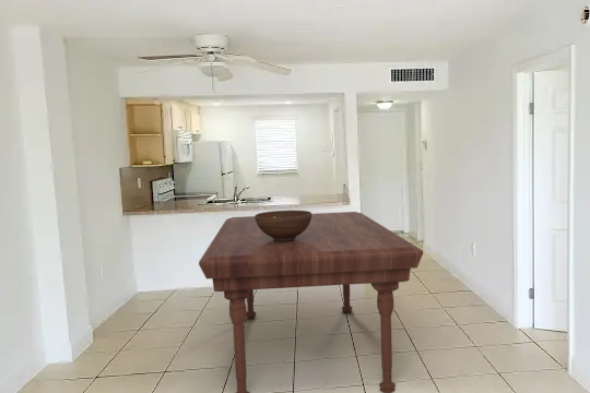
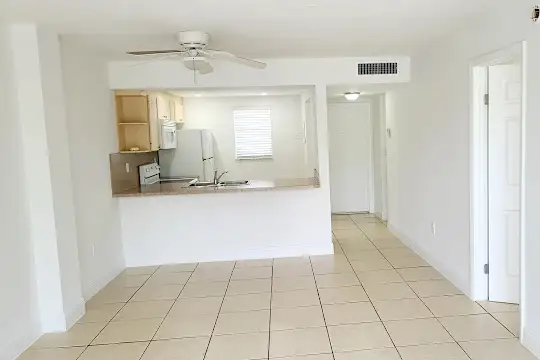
- fruit bowl [253,210,312,241]
- dining table [198,211,424,393]
